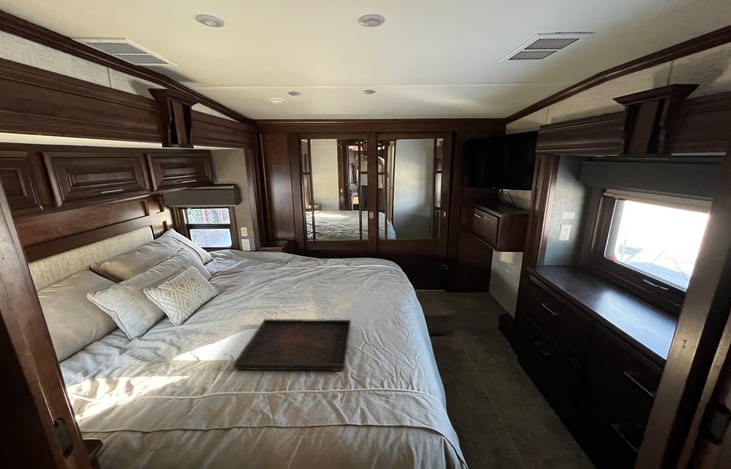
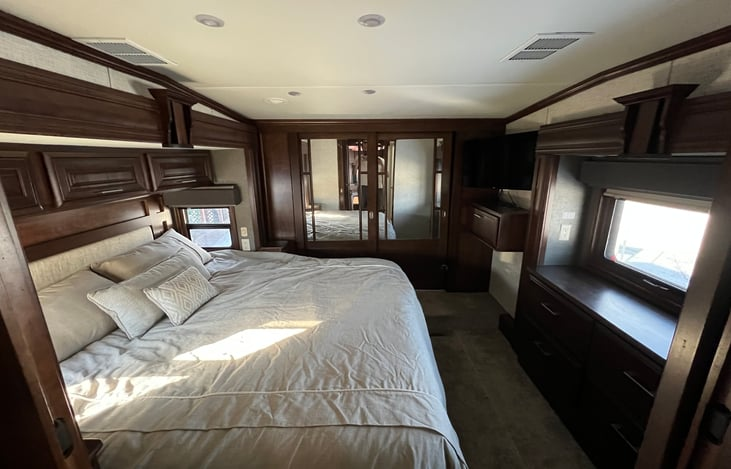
- serving tray [232,318,352,372]
